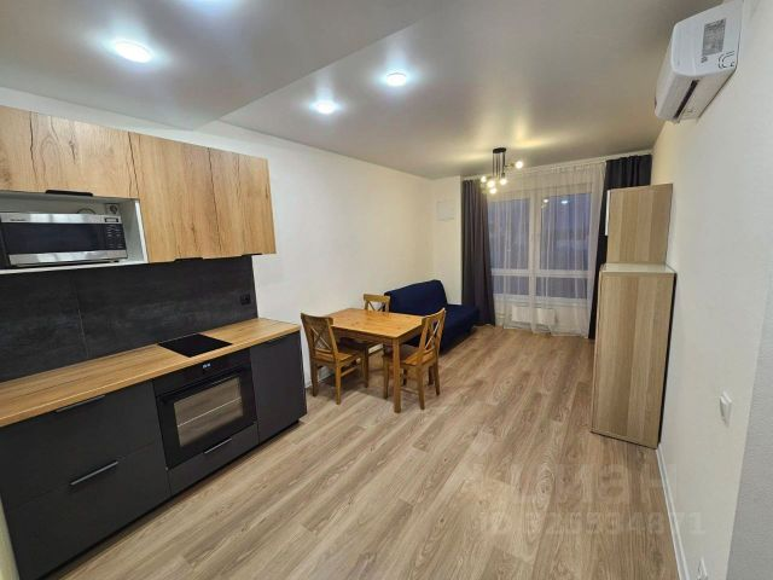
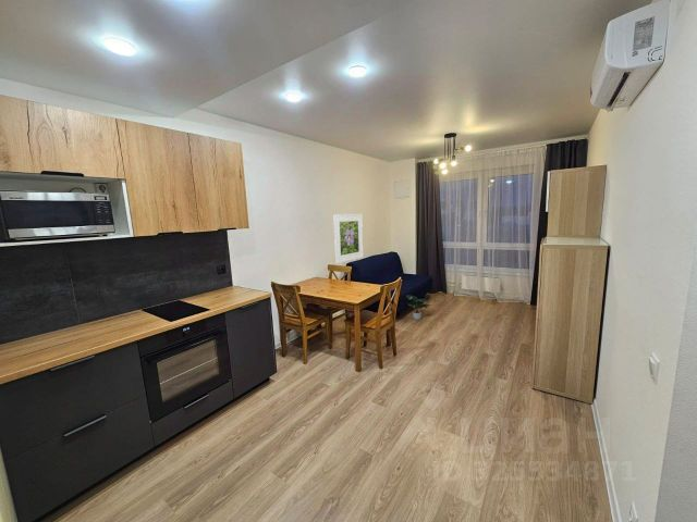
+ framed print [332,213,364,264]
+ potted plant [405,295,430,321]
